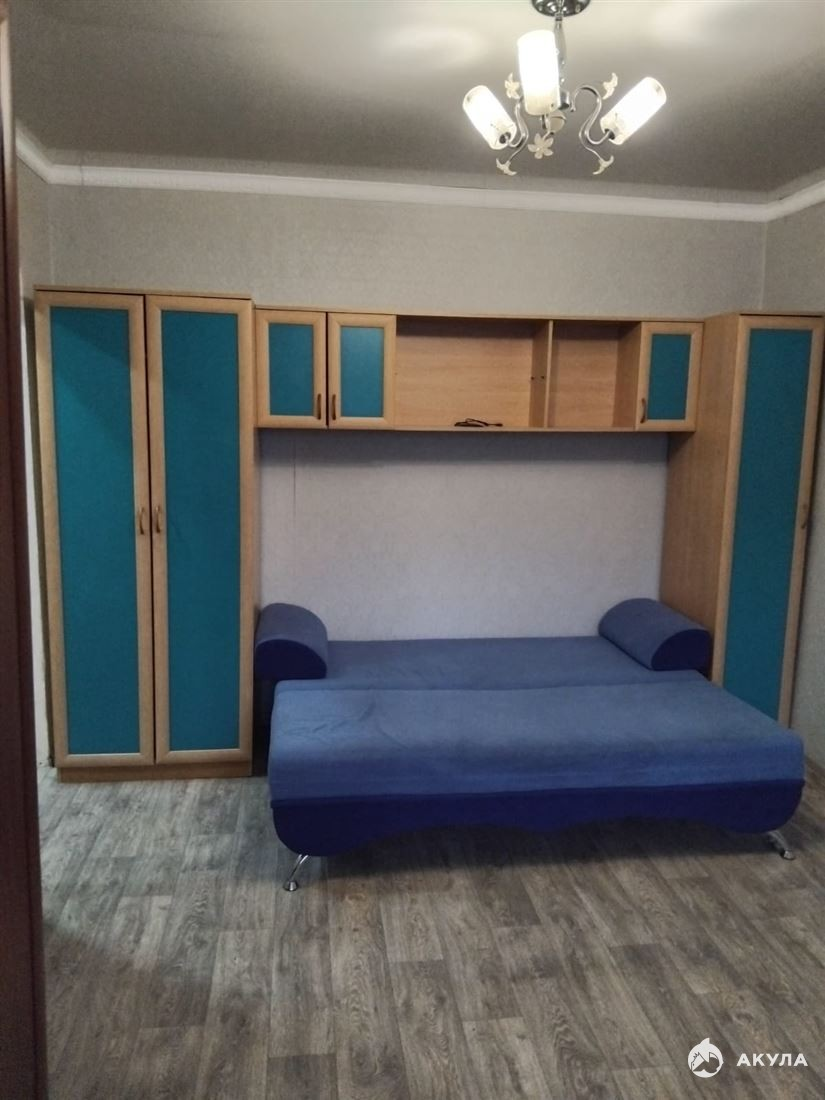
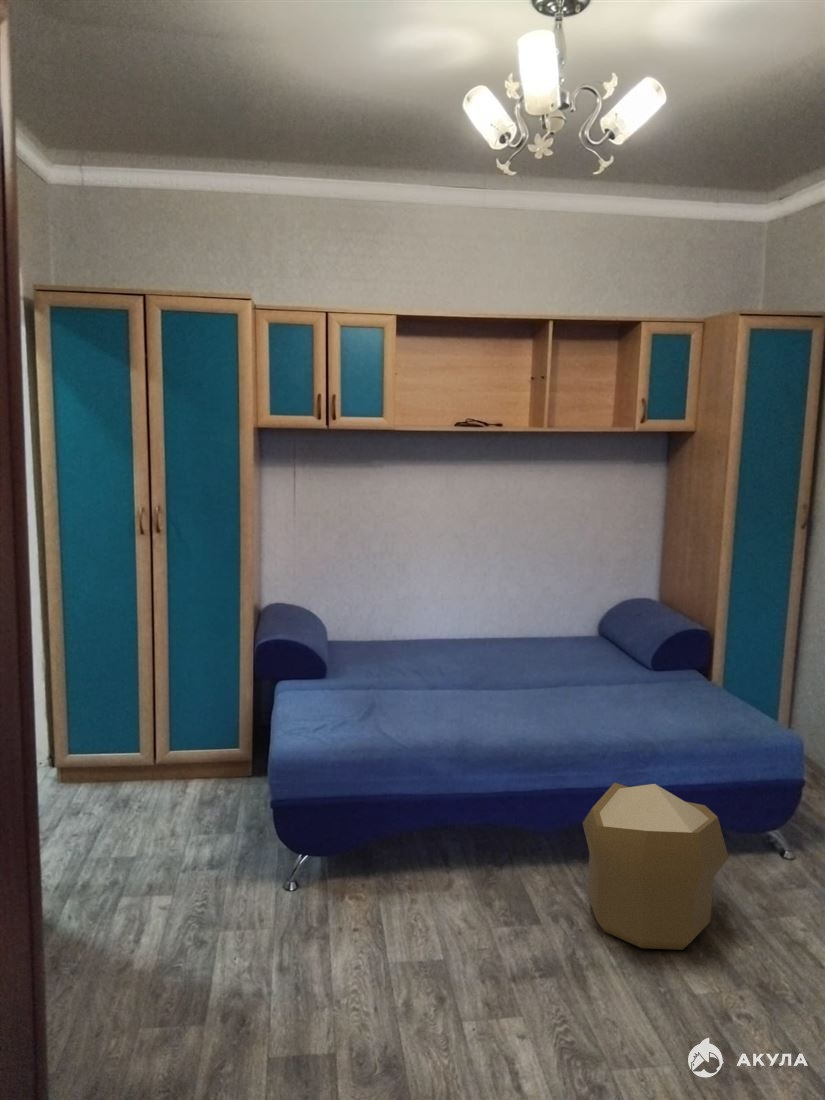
+ pouf [582,782,730,951]
